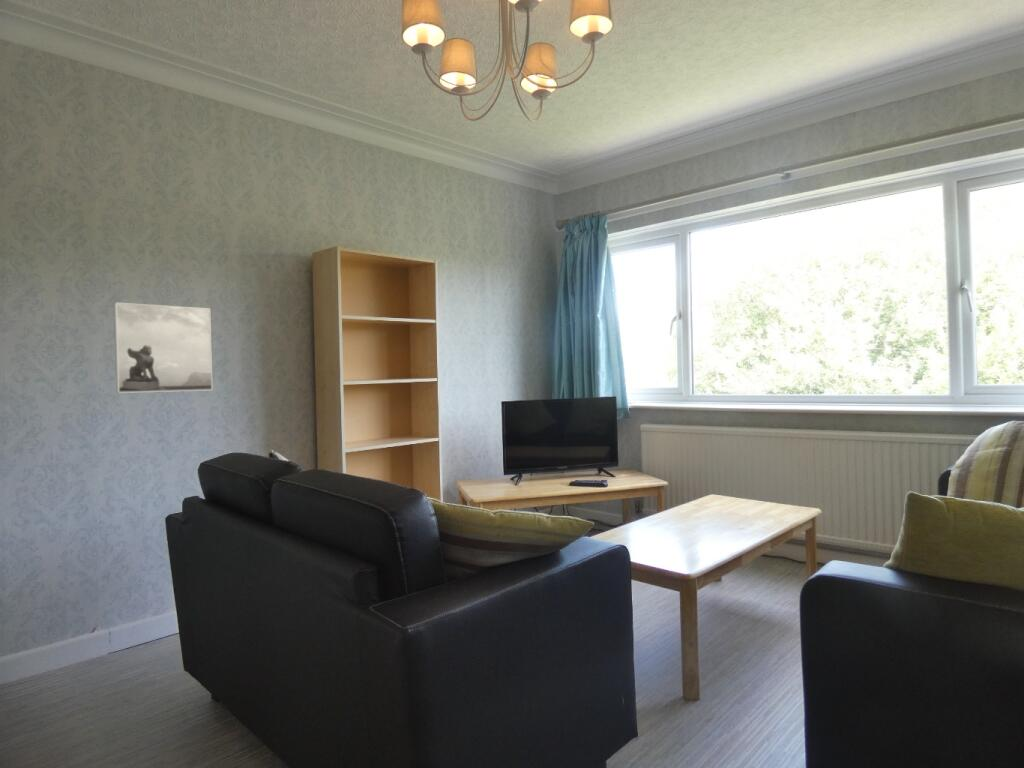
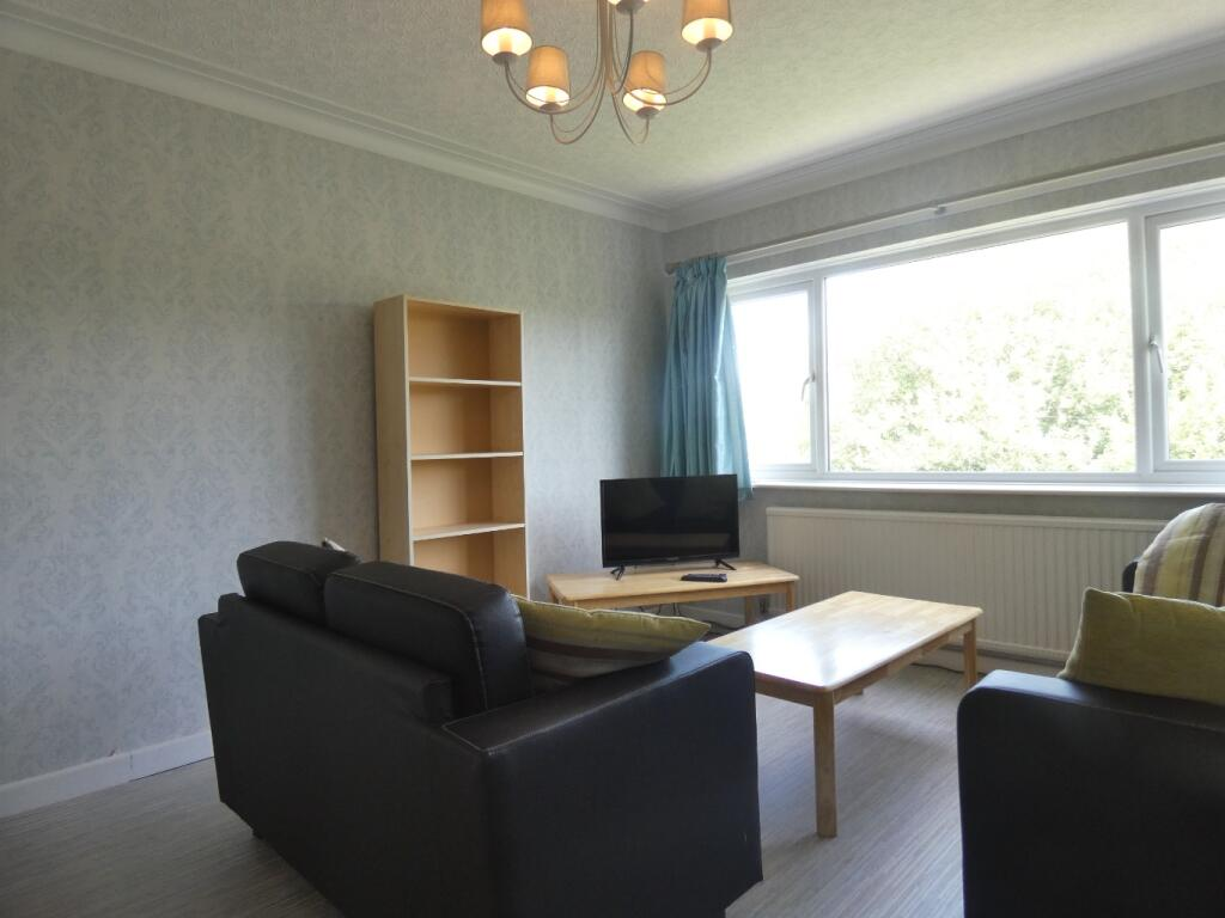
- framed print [113,301,214,394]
